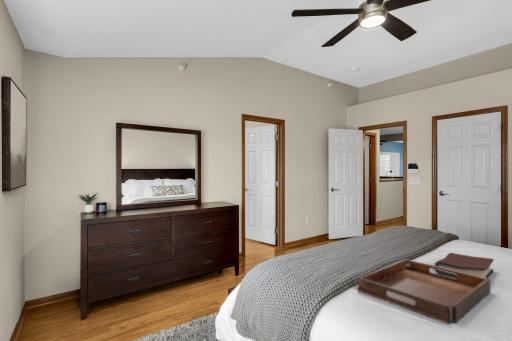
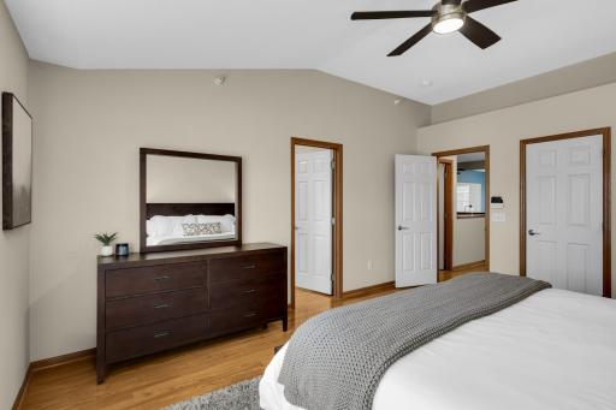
- serving tray [357,258,492,325]
- hardback book [434,252,495,279]
